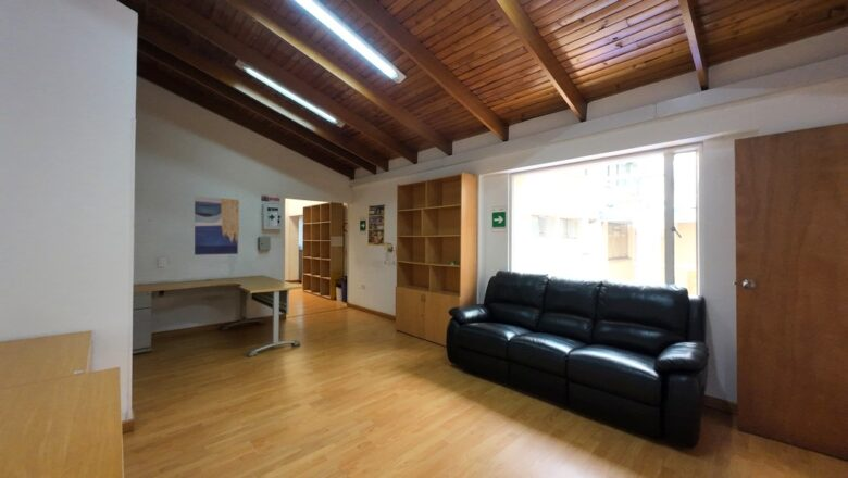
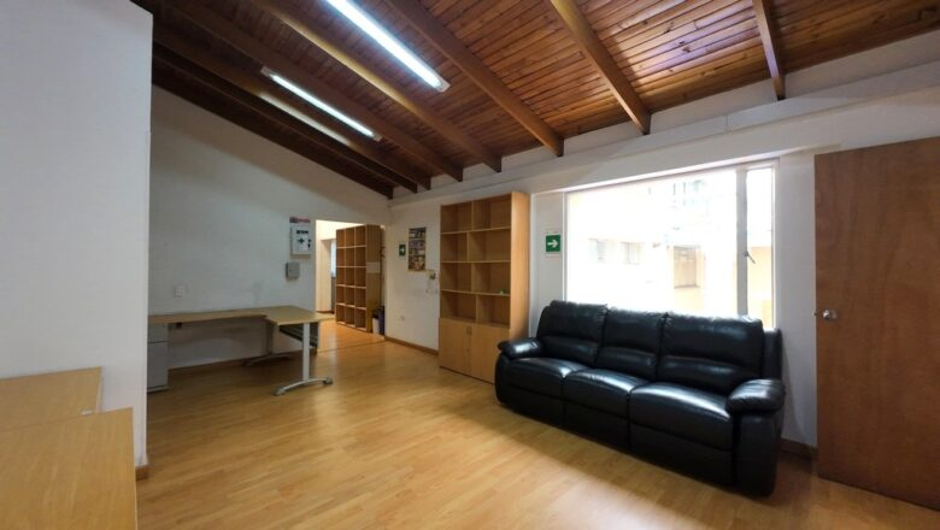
- wall art [194,196,240,256]
